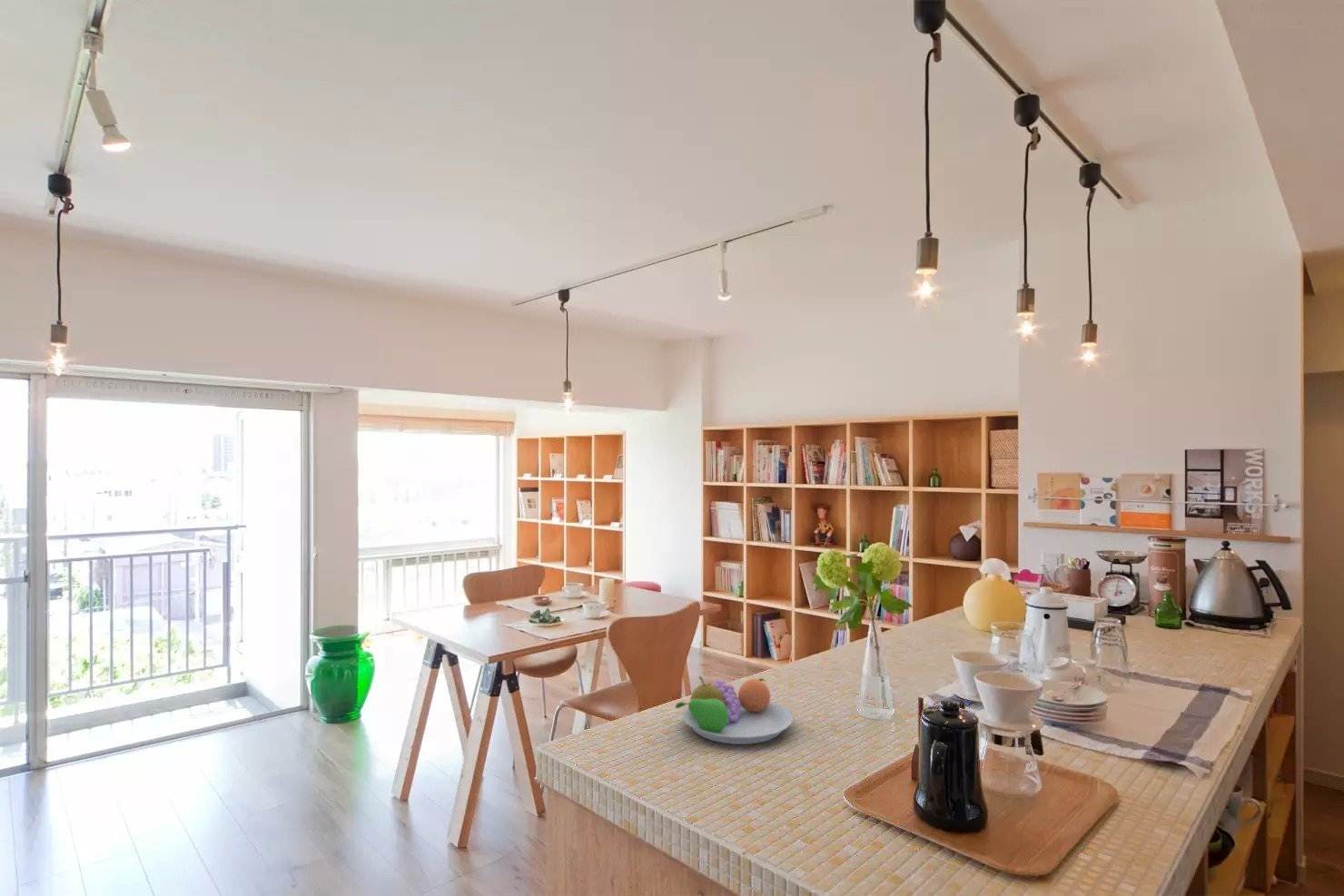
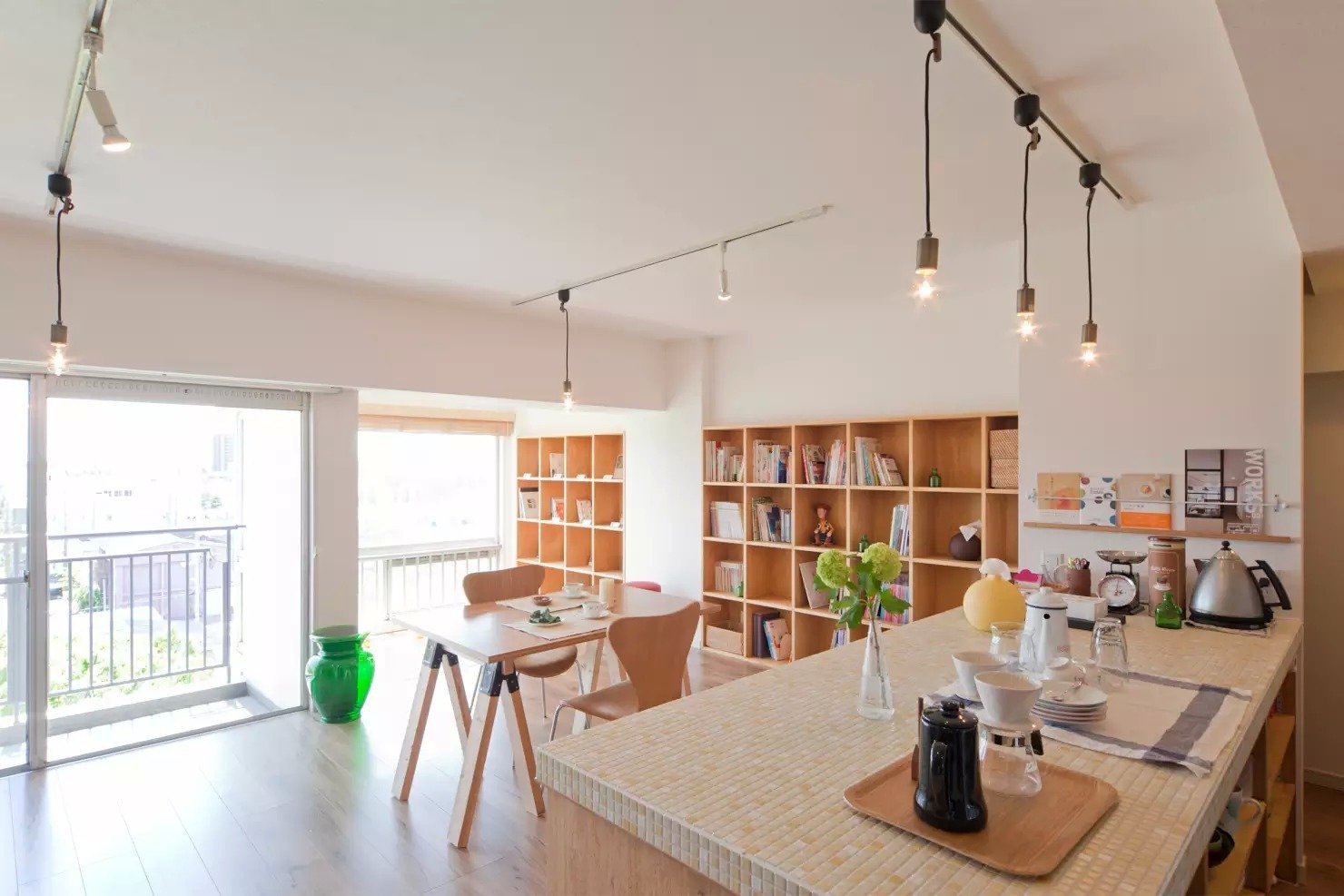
- fruit bowl [675,675,794,745]
